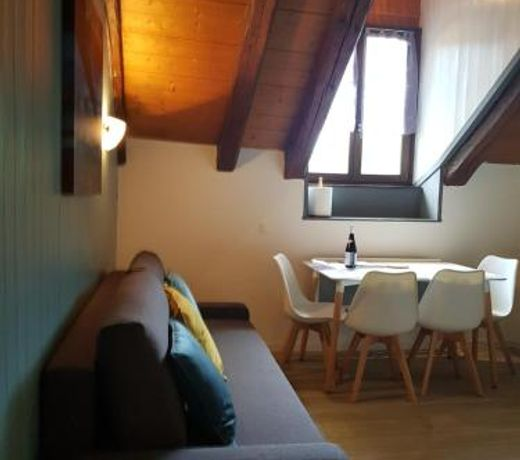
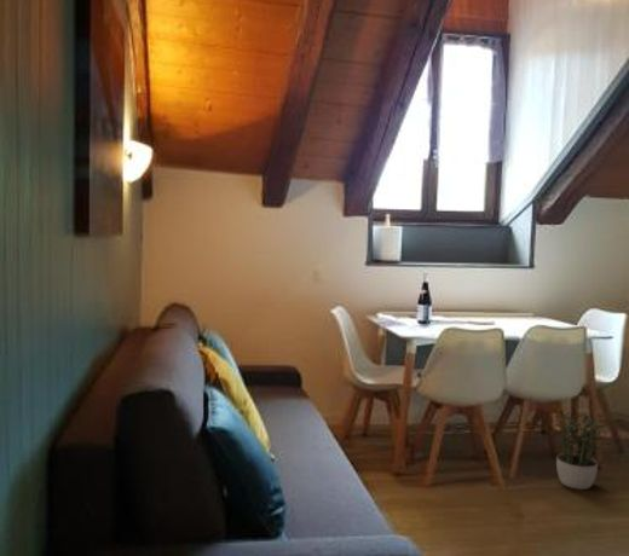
+ potted plant [553,409,610,491]
